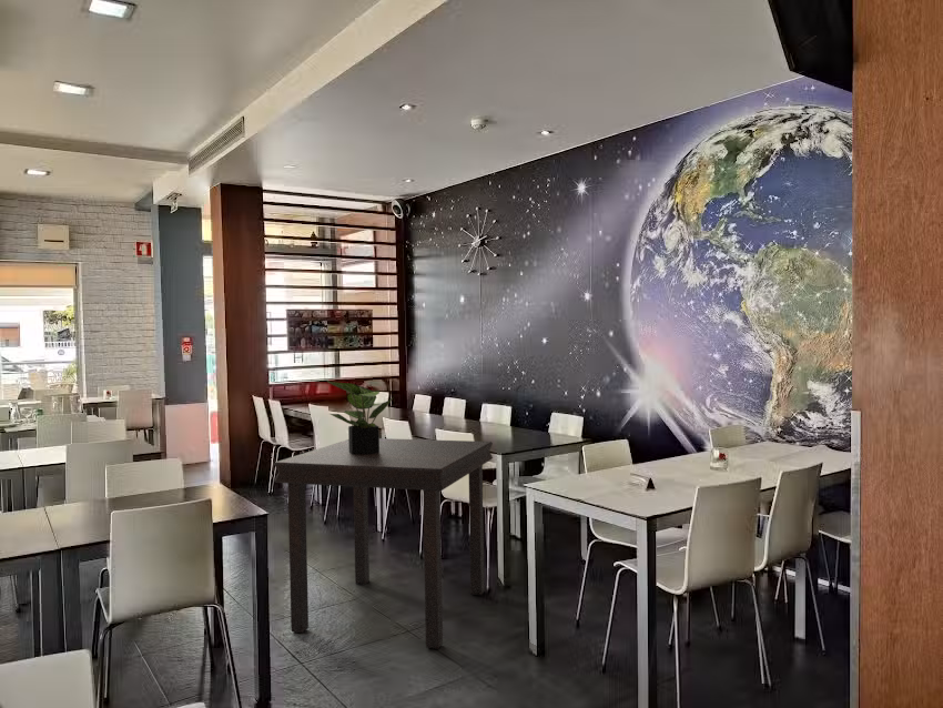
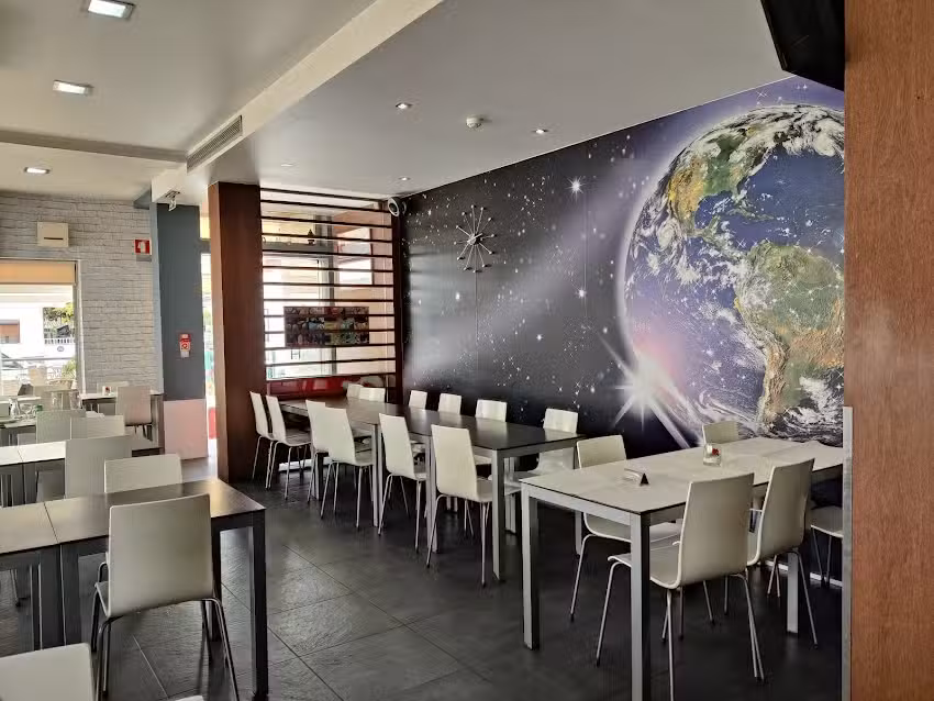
- dining table [273,437,494,650]
- potted plant [325,380,394,455]
